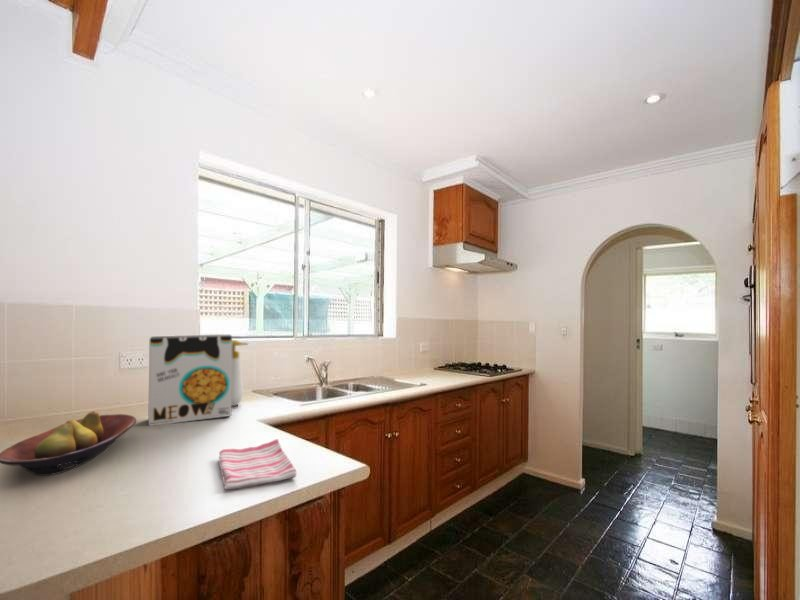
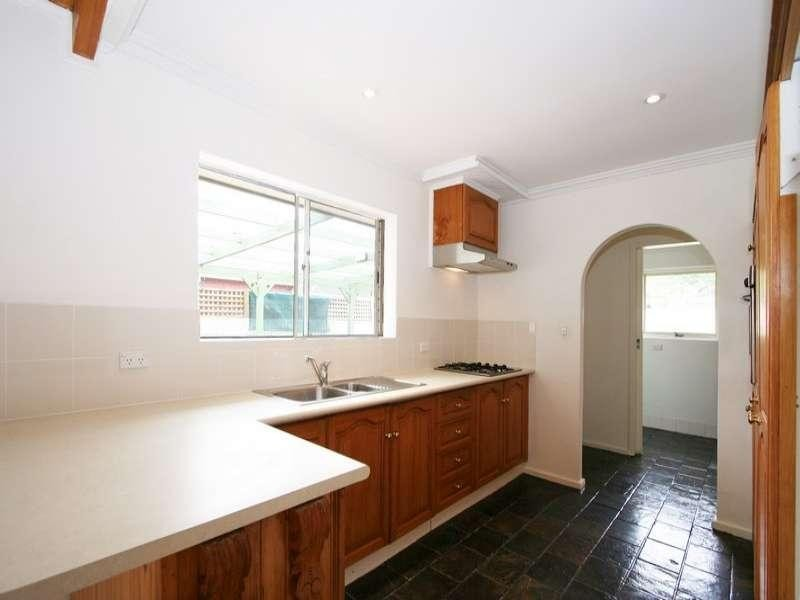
- cereal box [147,333,233,427]
- soap bottle [231,339,249,407]
- fruit bowl [0,410,137,477]
- dish towel [218,438,298,491]
